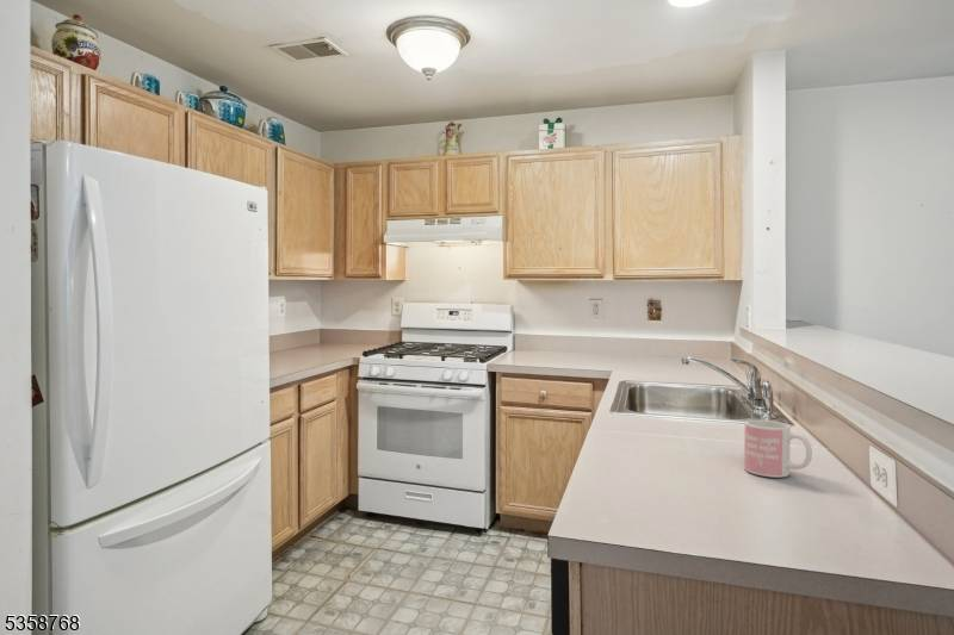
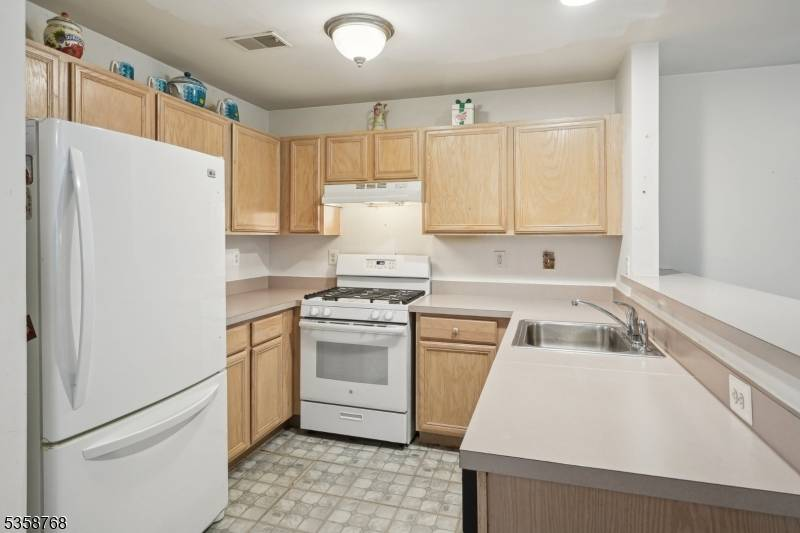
- mug [743,419,813,479]
